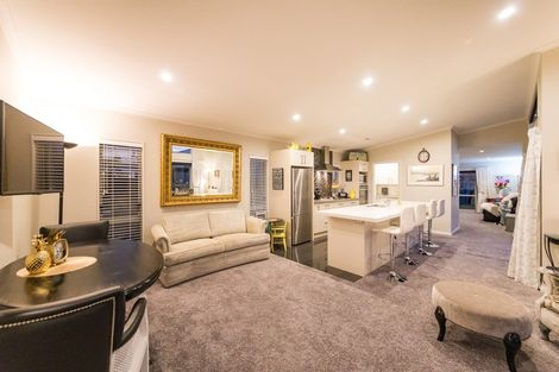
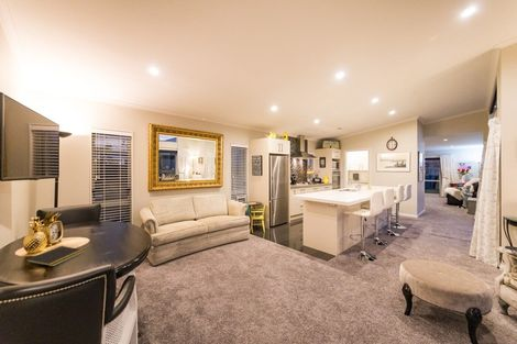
+ notepad [24,245,86,268]
